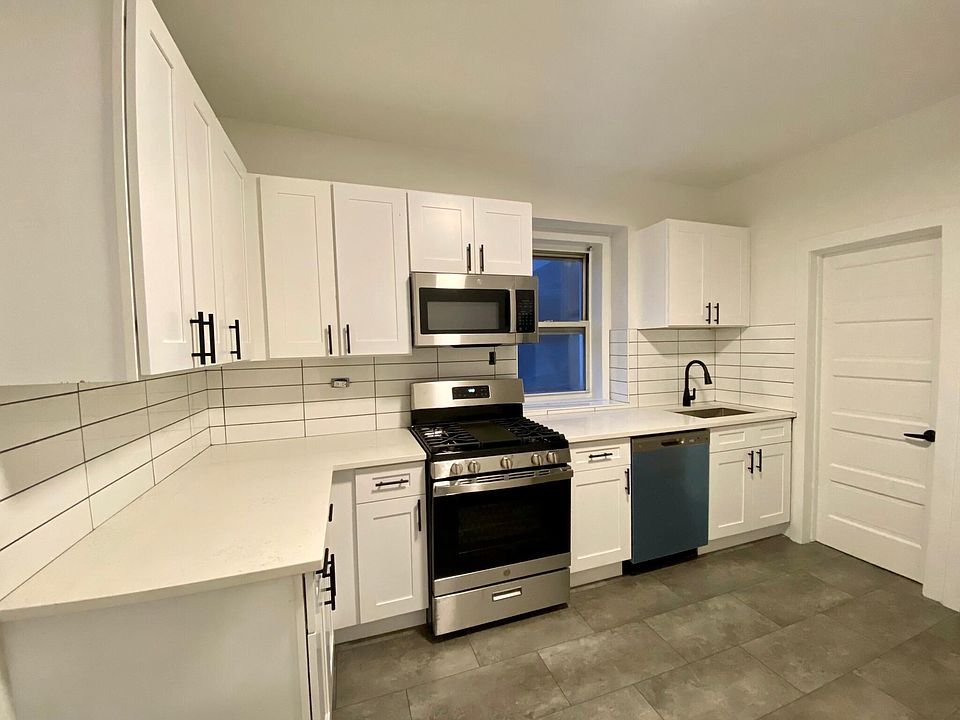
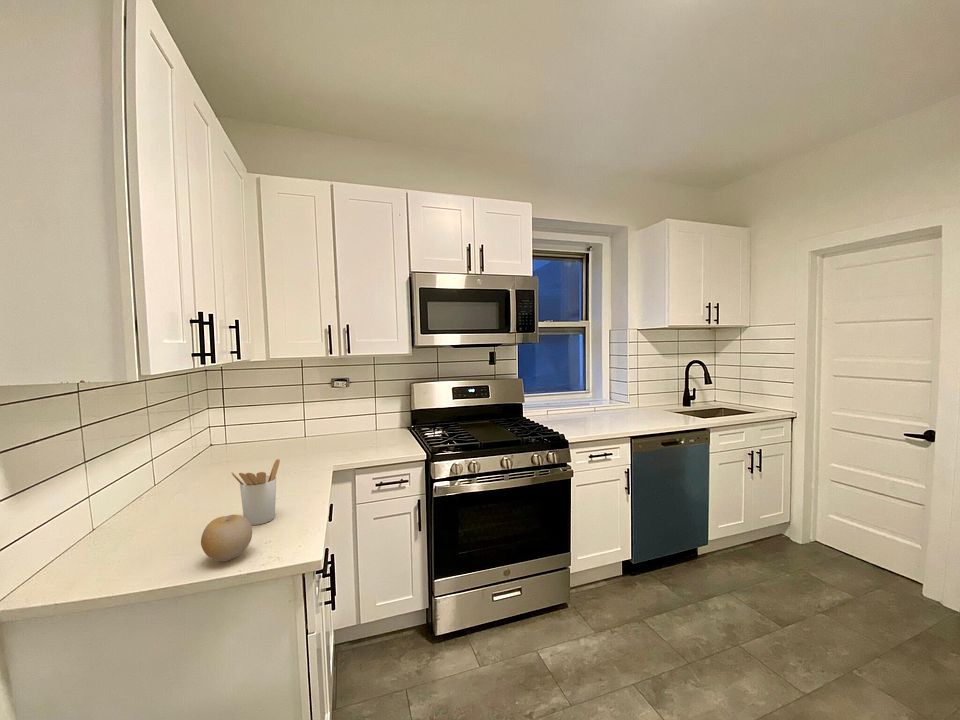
+ fruit [200,514,253,562]
+ utensil holder [231,458,281,526]
